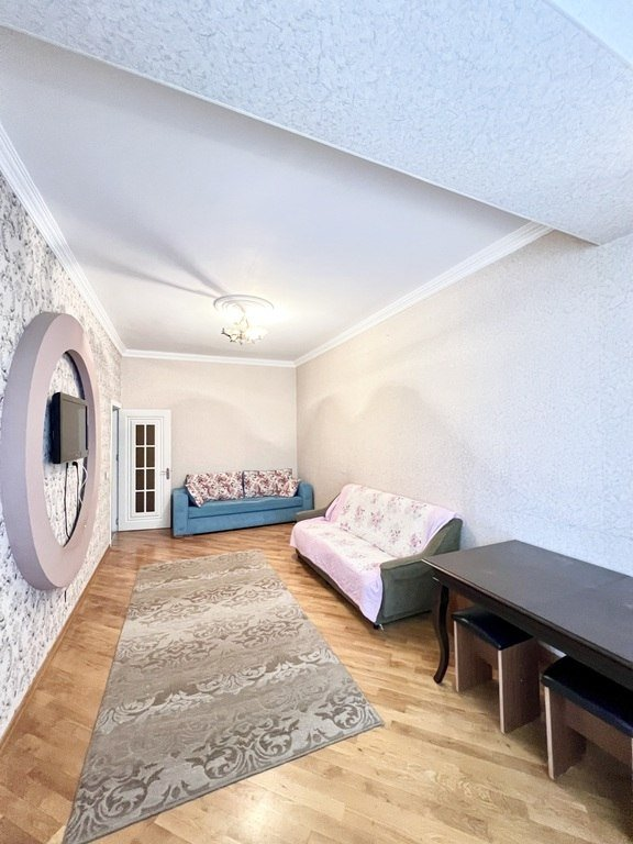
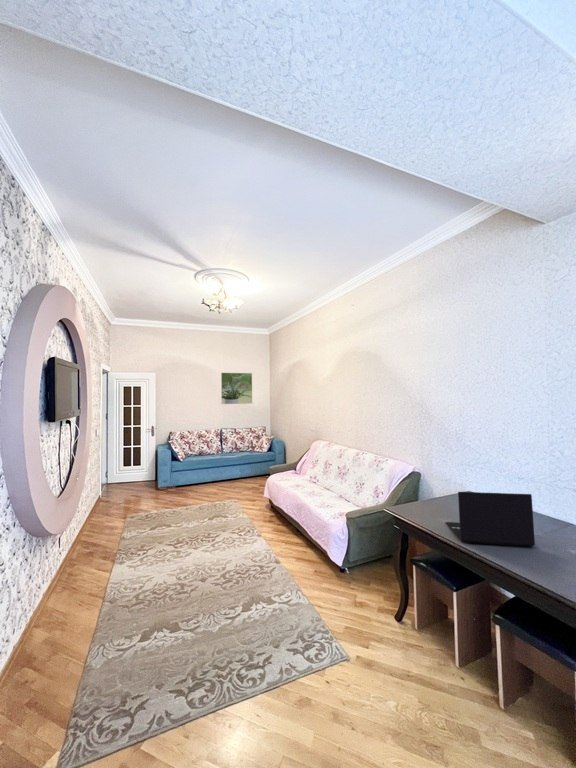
+ laptop [445,491,536,548]
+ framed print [220,372,253,405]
